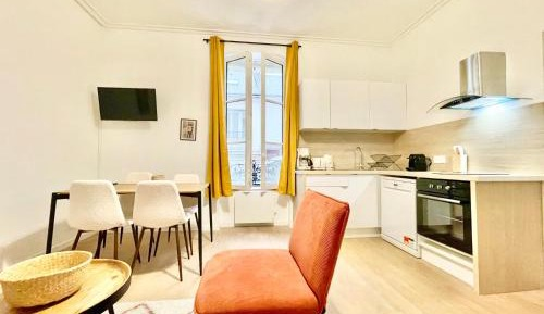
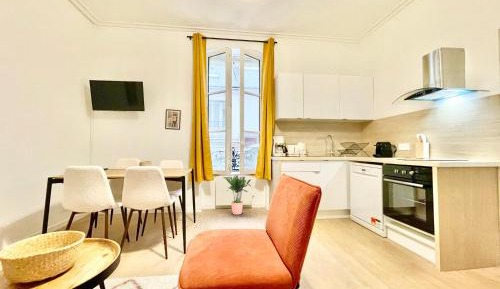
+ potted plant [225,174,252,215]
